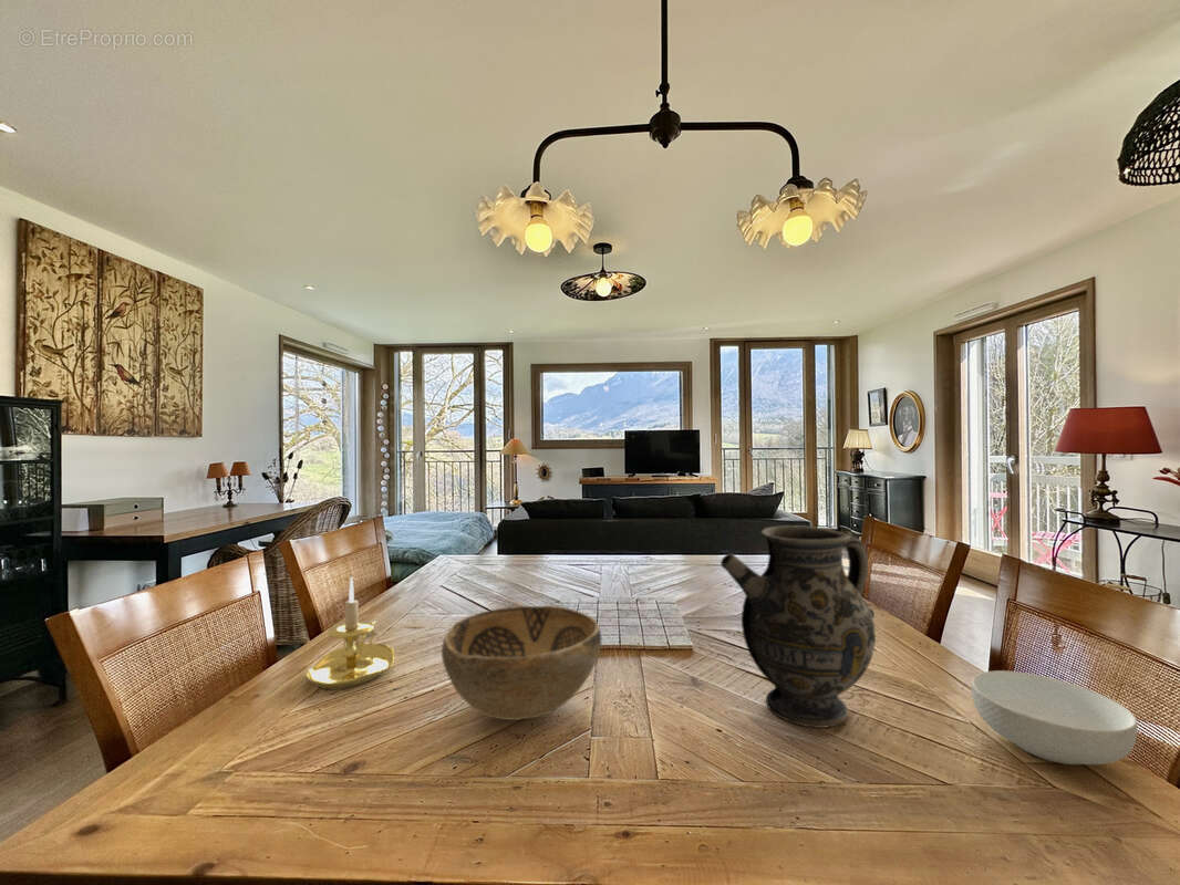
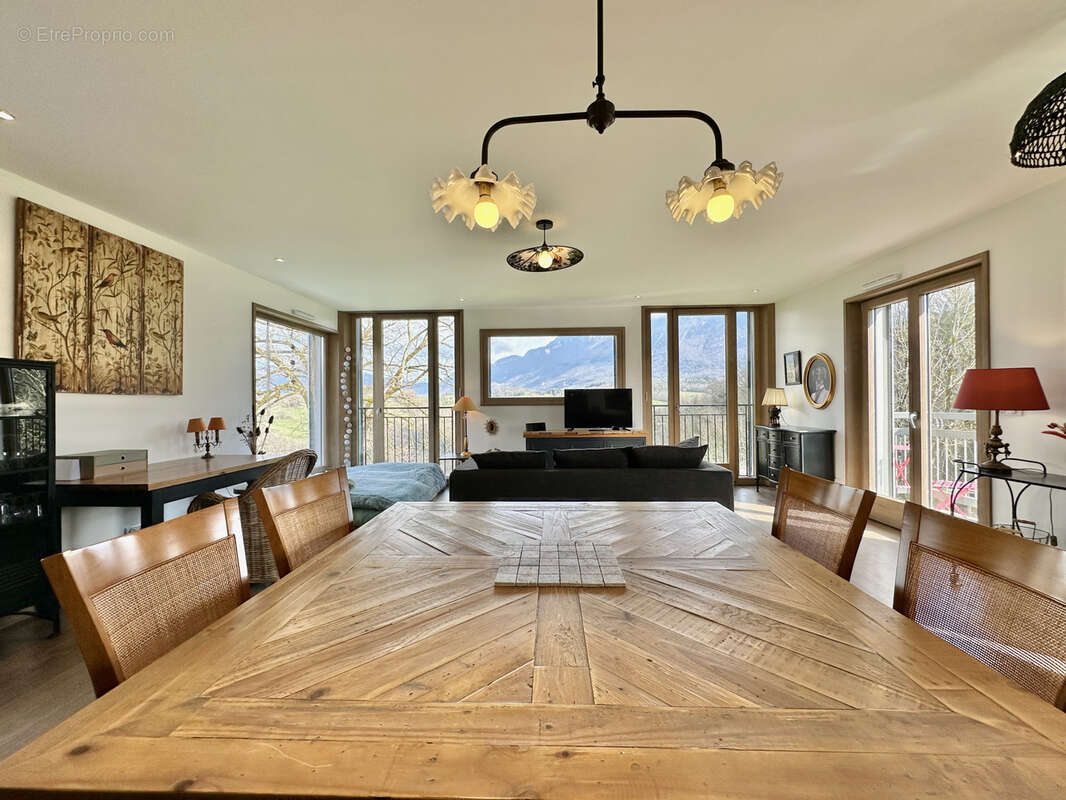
- ewer [720,524,877,729]
- decorative bowl [441,604,602,721]
- candle holder [303,575,395,690]
- cereal bowl [970,669,1139,766]
